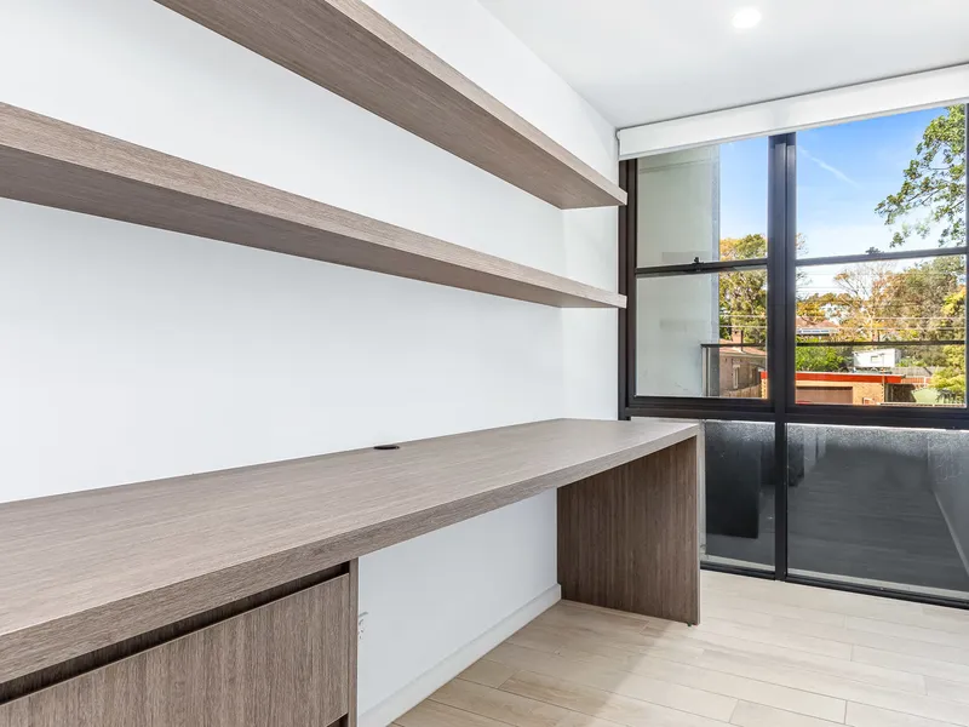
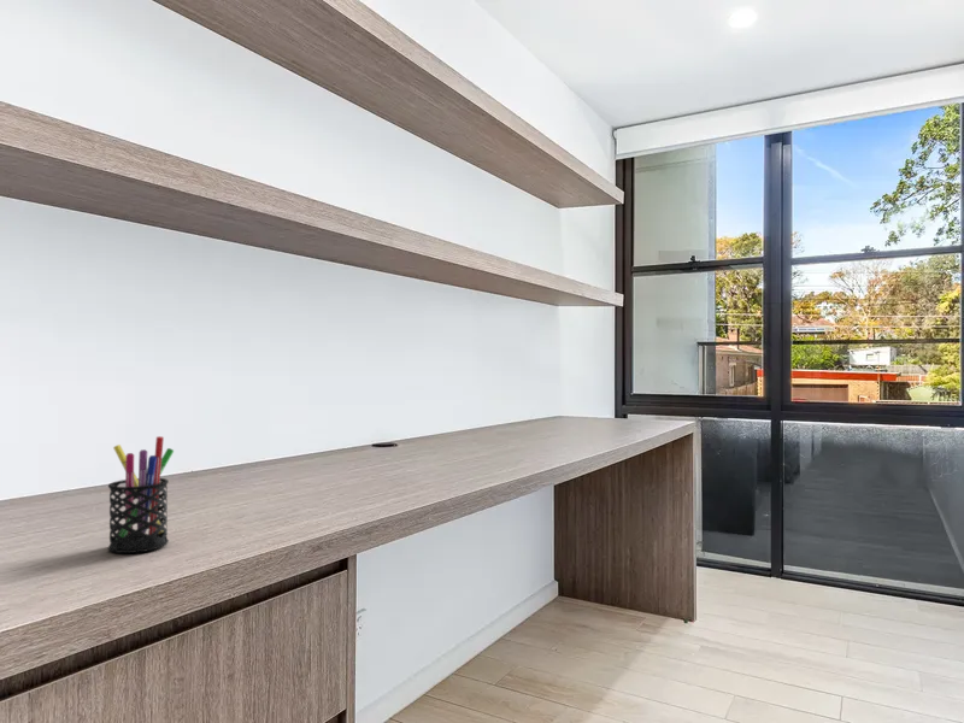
+ pen holder [107,435,175,554]
